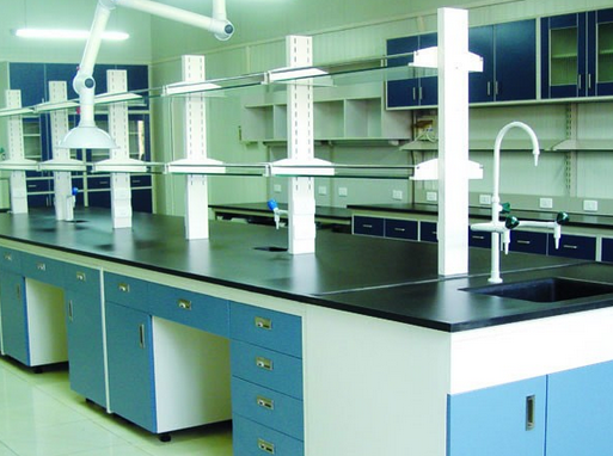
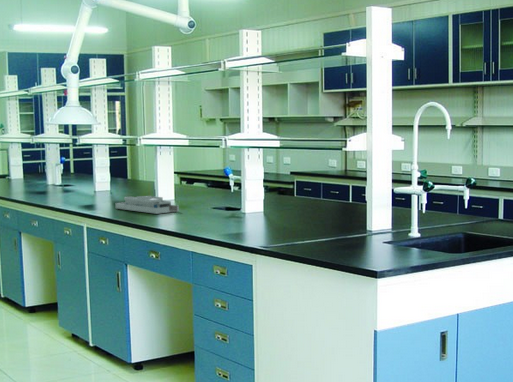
+ desk organizer [115,195,180,215]
